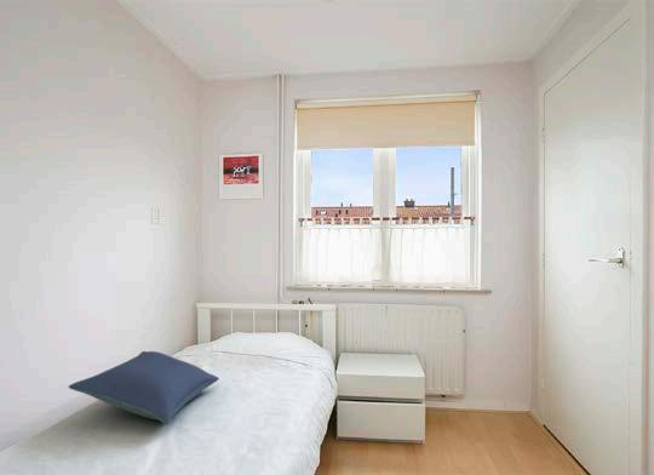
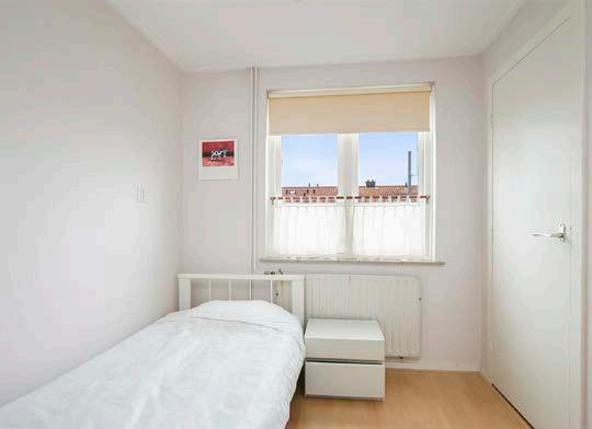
- pillow [68,350,220,425]
